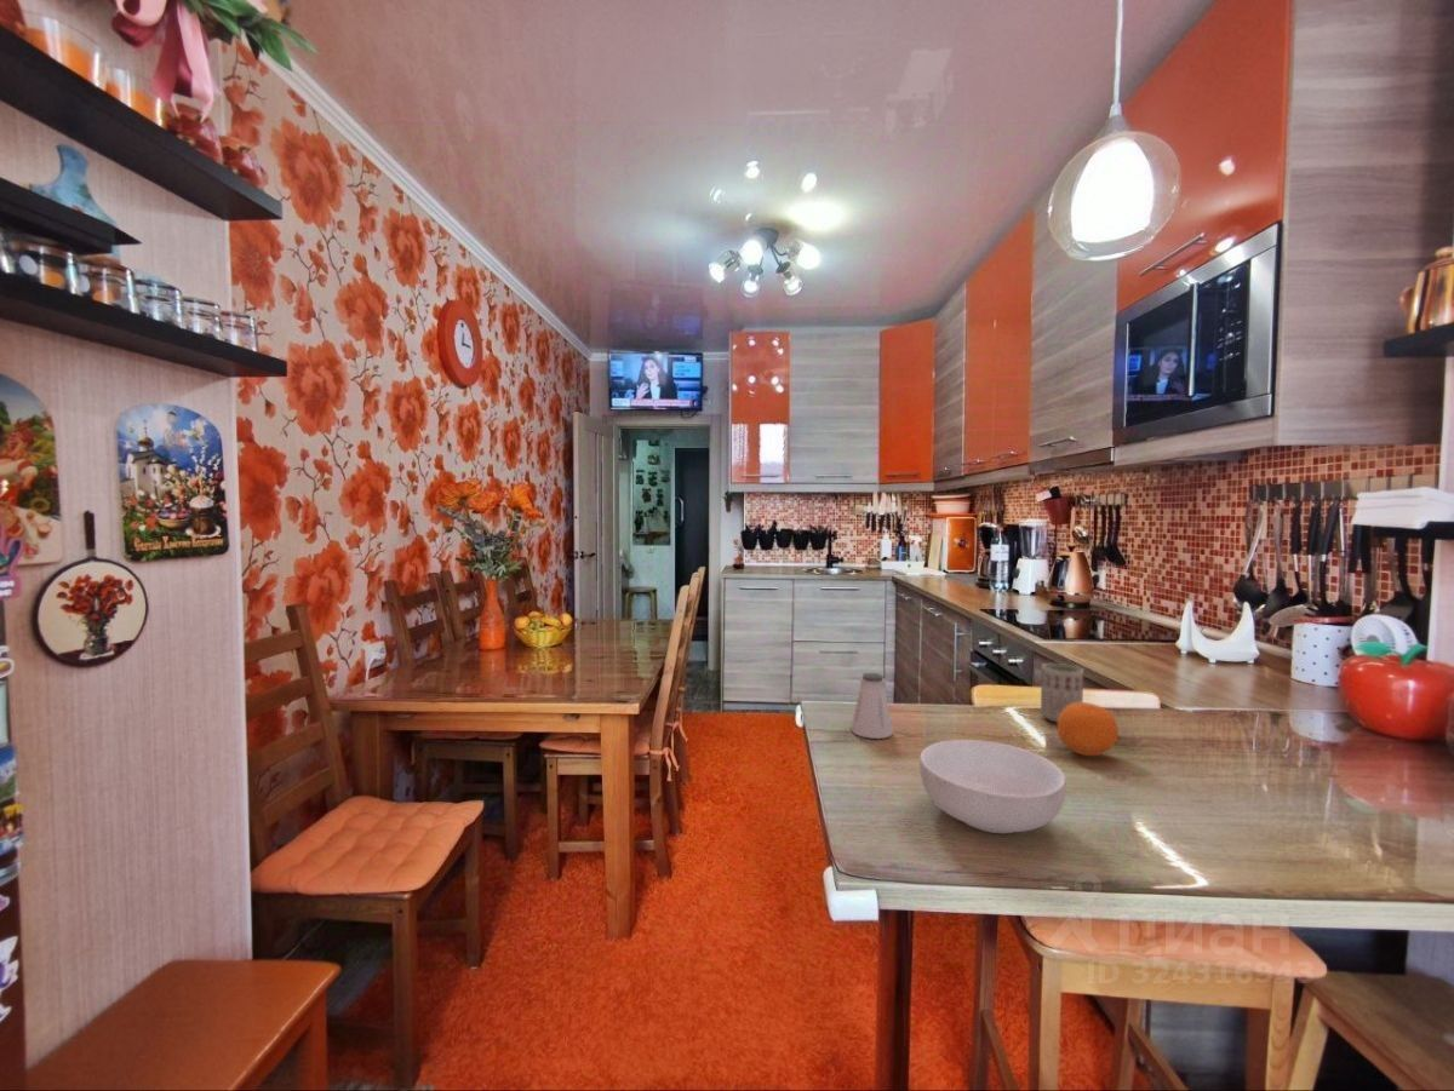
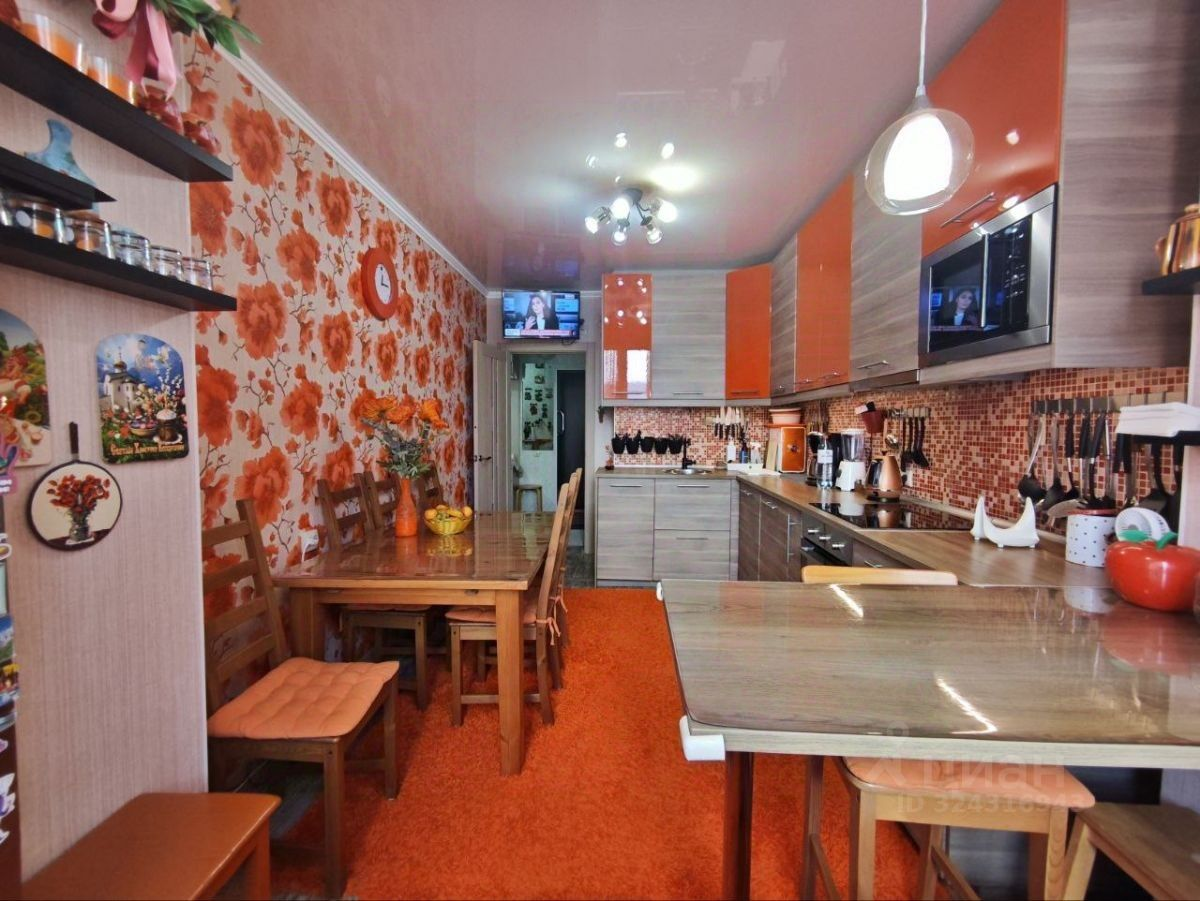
- fruit [1057,701,1120,757]
- cup [1040,662,1084,724]
- cereal bowl [918,739,1066,834]
- saltshaker [849,672,894,740]
